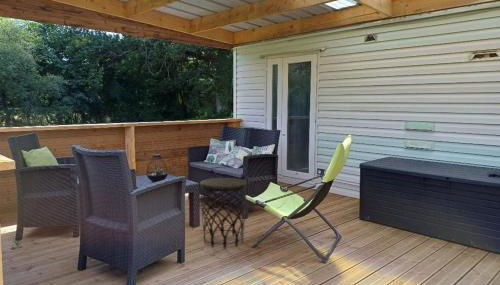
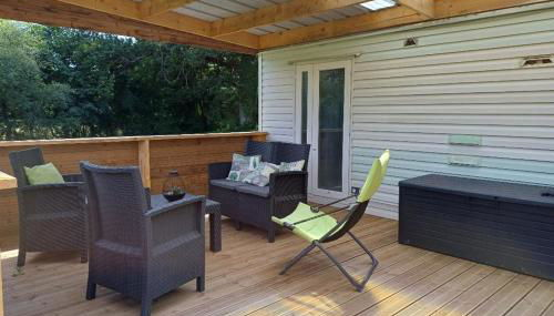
- side table [199,177,248,250]
